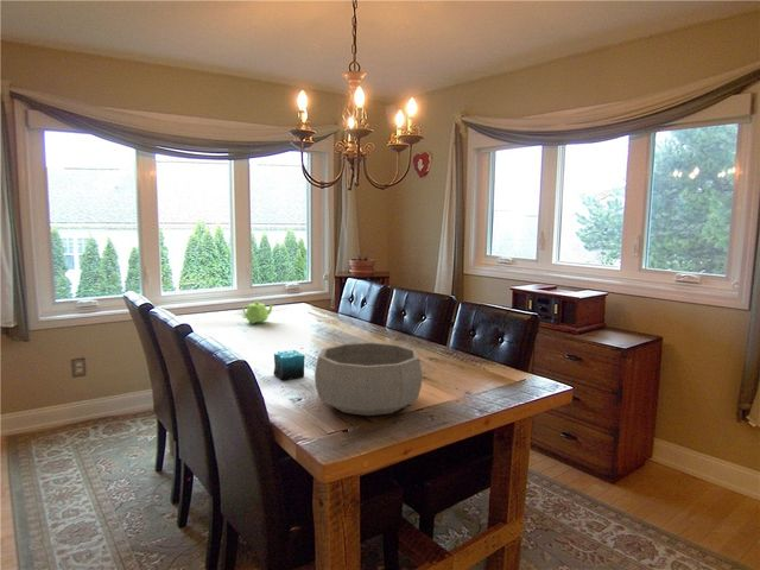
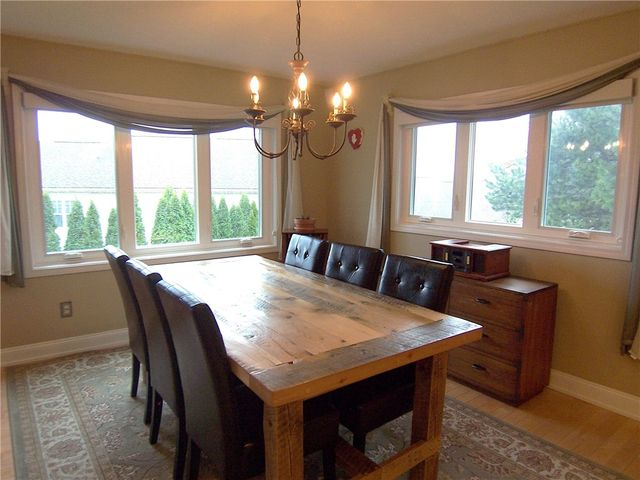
- candle [272,342,306,381]
- teapot [241,300,276,325]
- decorative bowl [314,341,423,417]
